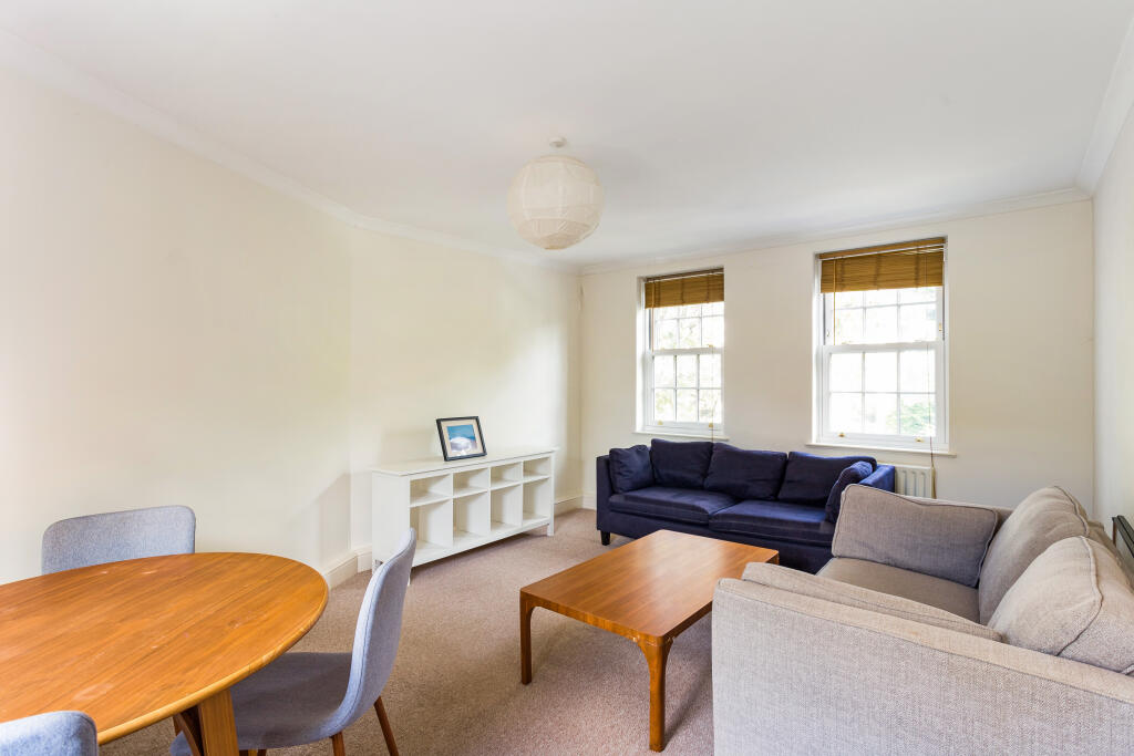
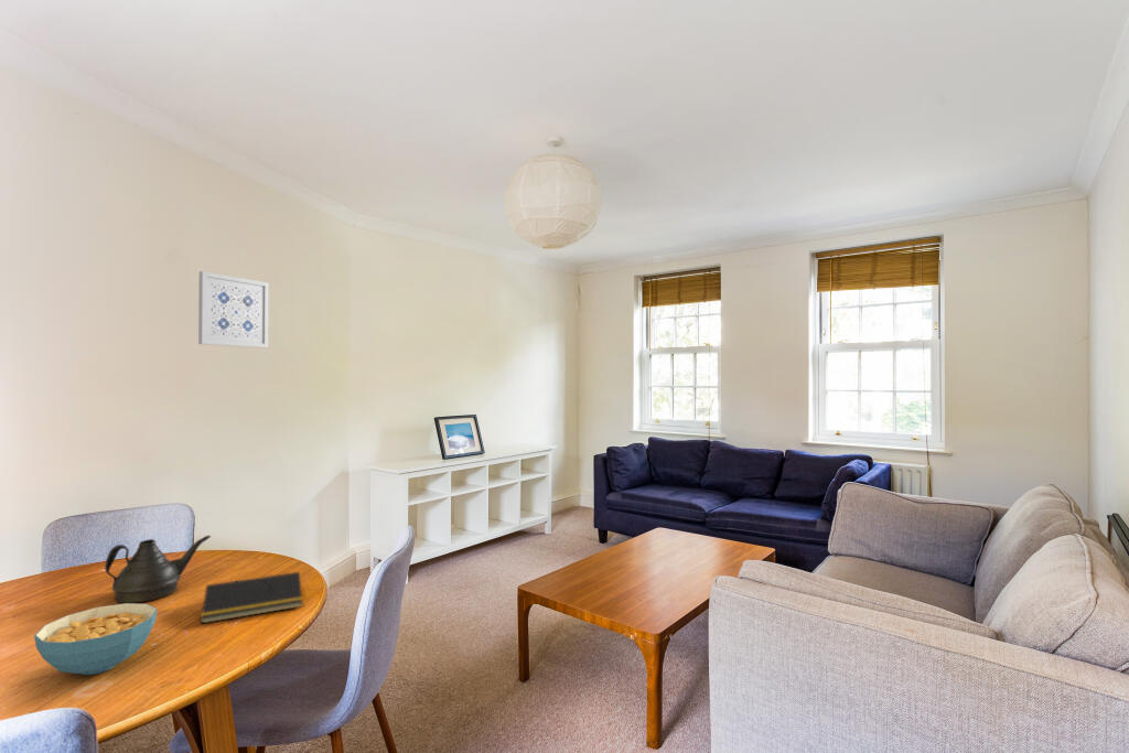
+ teapot [104,535,212,604]
+ notepad [200,571,303,625]
+ cereal bowl [33,602,159,676]
+ wall art [197,270,270,349]
